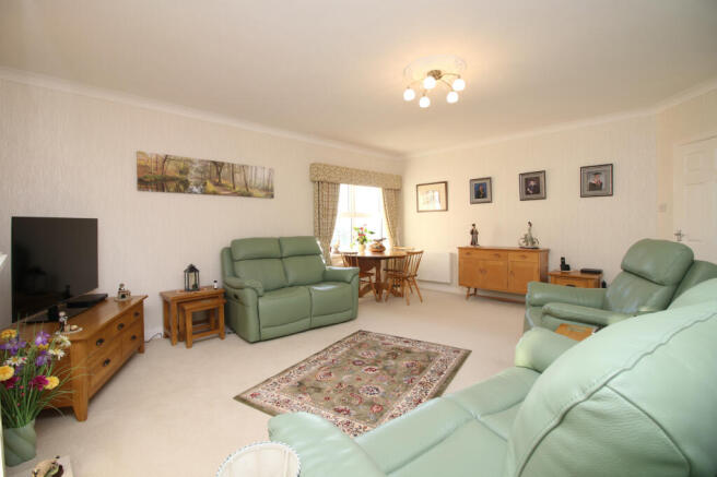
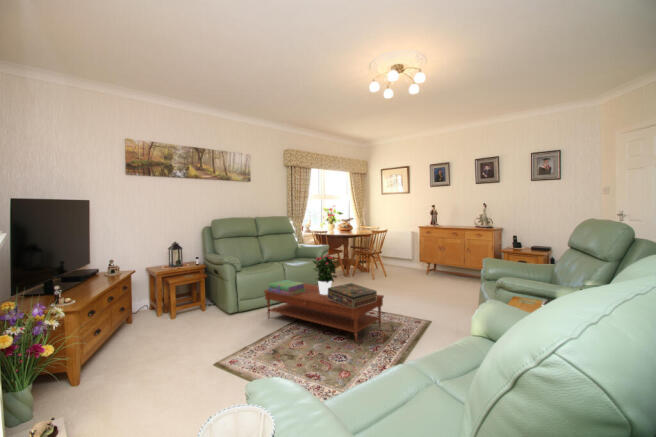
+ potted flower [311,253,338,295]
+ stack of books [267,279,305,296]
+ decorative box [327,282,378,308]
+ coffee table [263,282,385,344]
